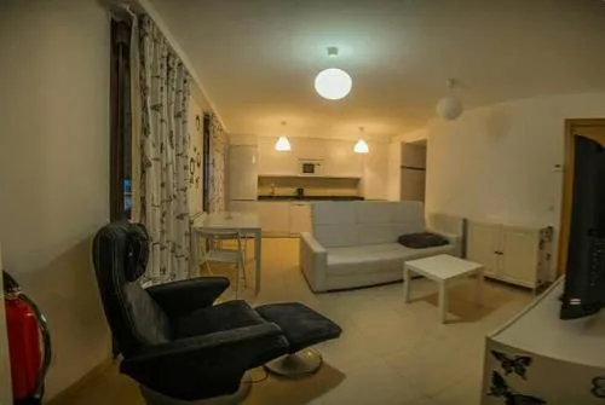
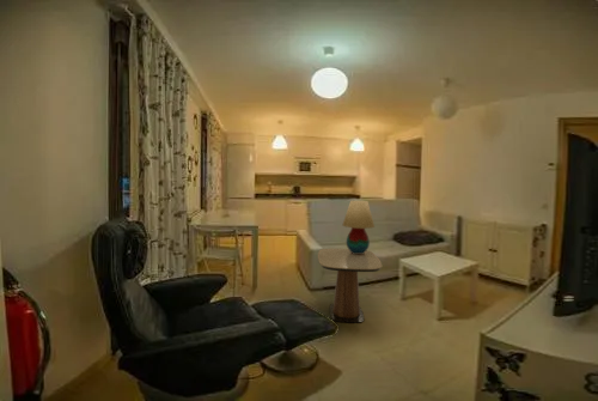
+ side table [317,247,384,323]
+ table lamp [342,200,376,254]
